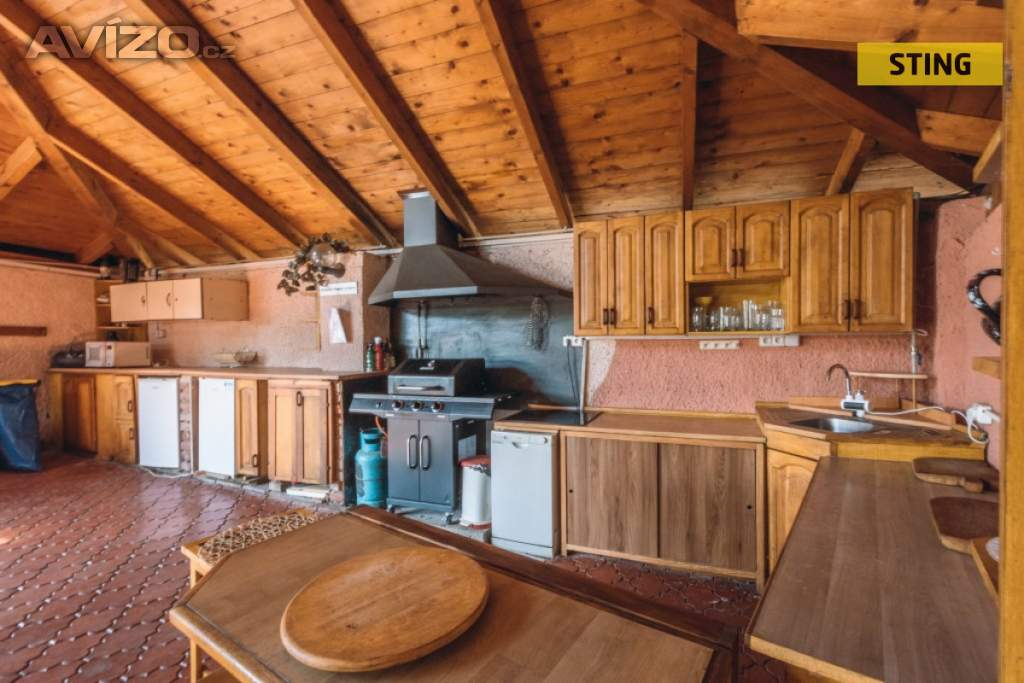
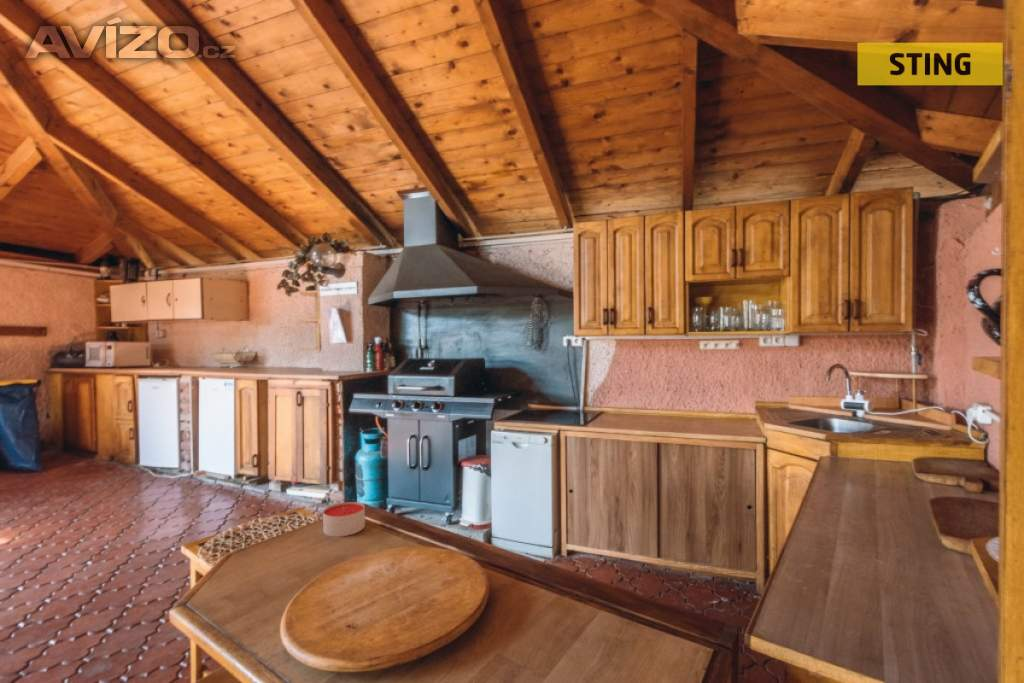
+ candle [322,501,366,538]
